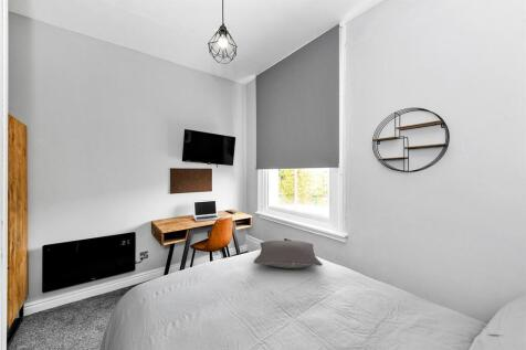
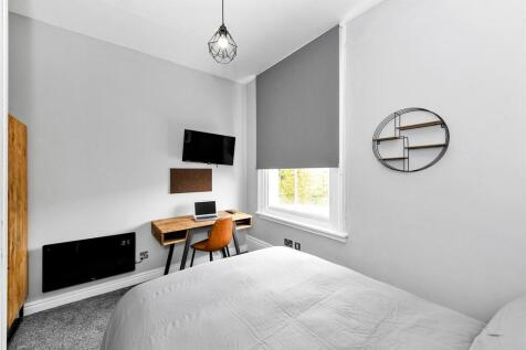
- pillow [253,240,324,269]
